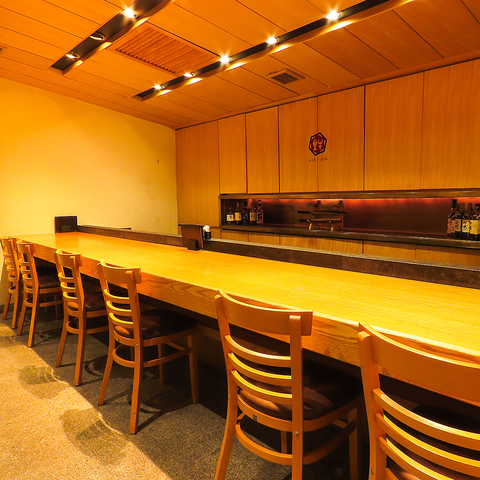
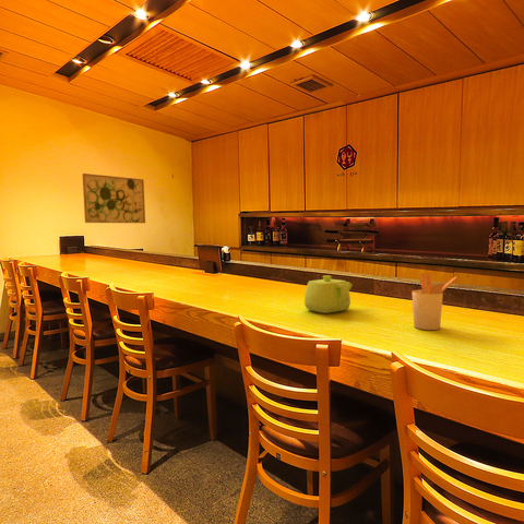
+ utensil holder [410,272,458,331]
+ teapot [303,274,354,314]
+ wall art [82,172,146,224]
